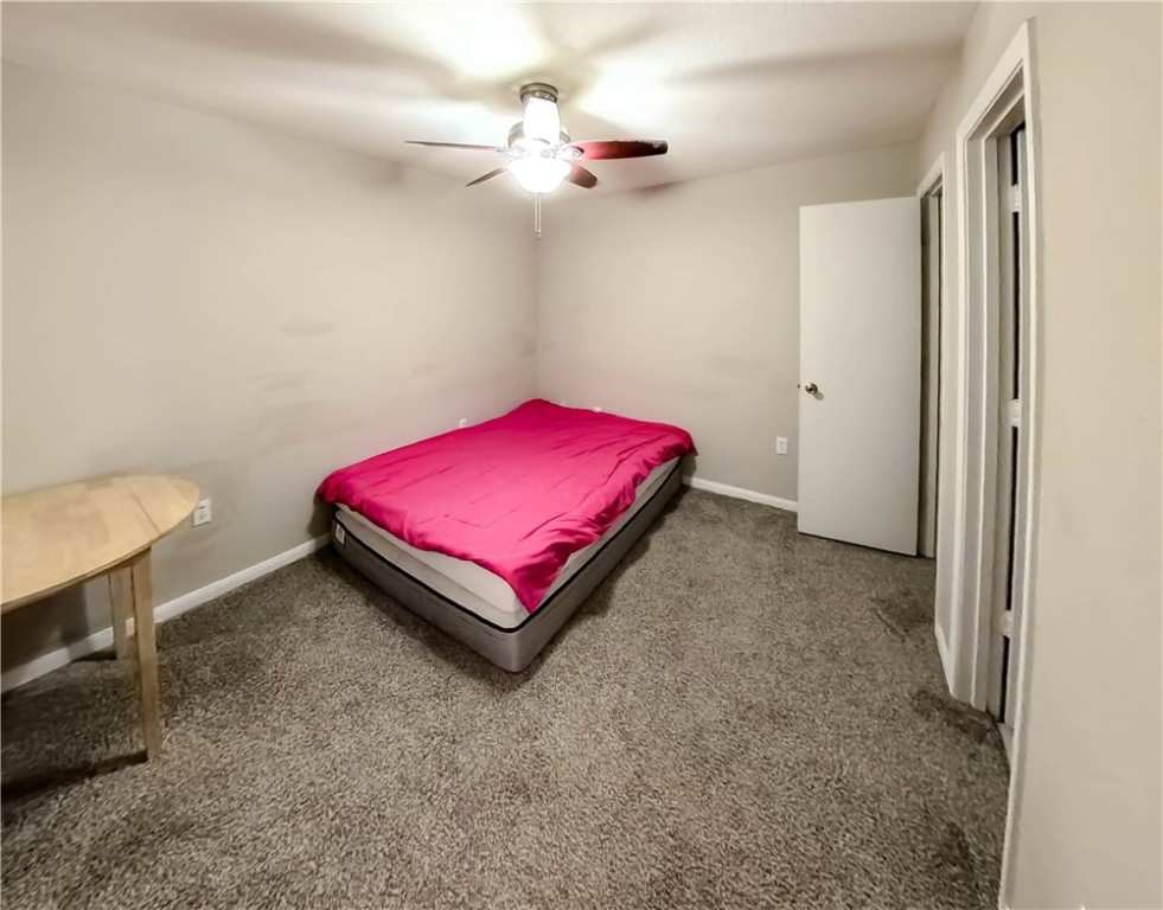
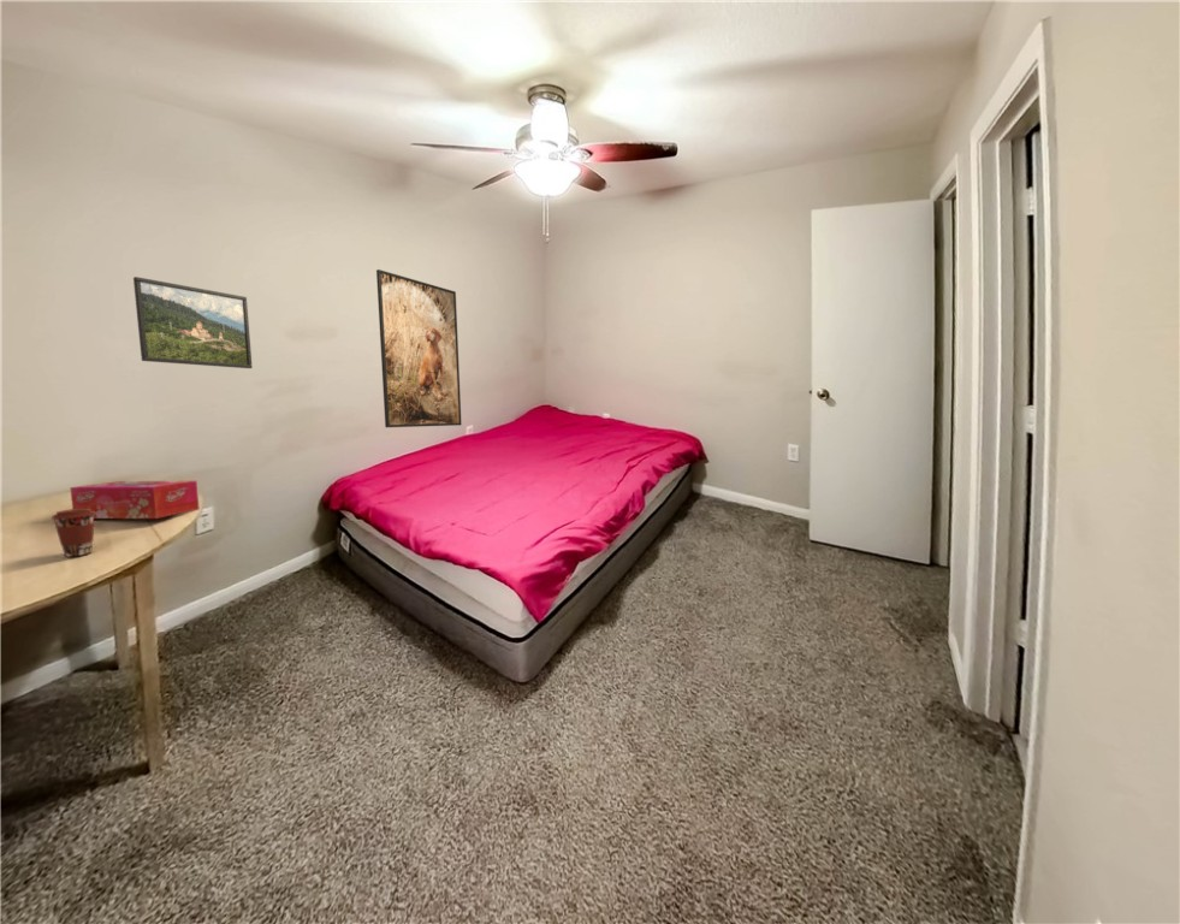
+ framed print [132,276,254,369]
+ tissue box [69,480,200,520]
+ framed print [375,268,463,428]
+ coffee cup [51,508,96,558]
